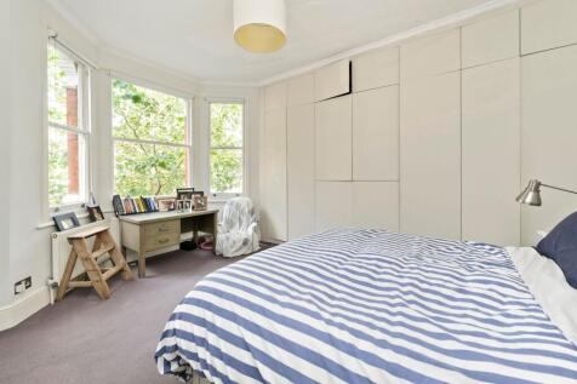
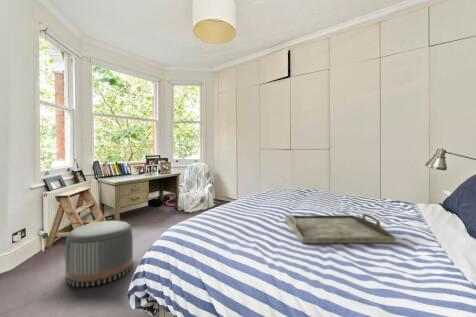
+ serving tray [284,213,397,244]
+ pouf [64,220,134,288]
